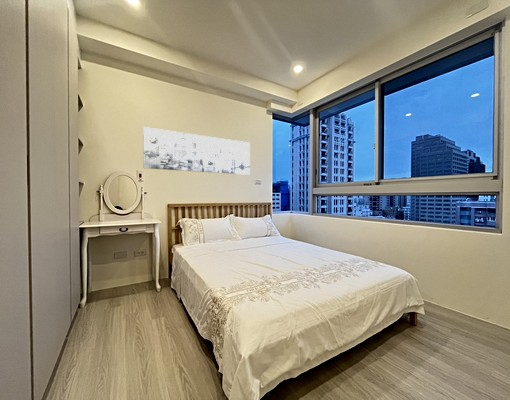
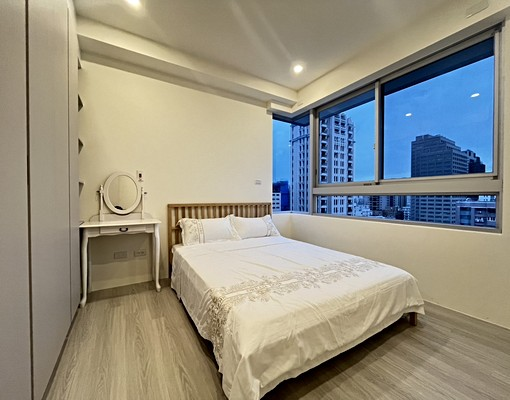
- wall art [142,126,251,176]
